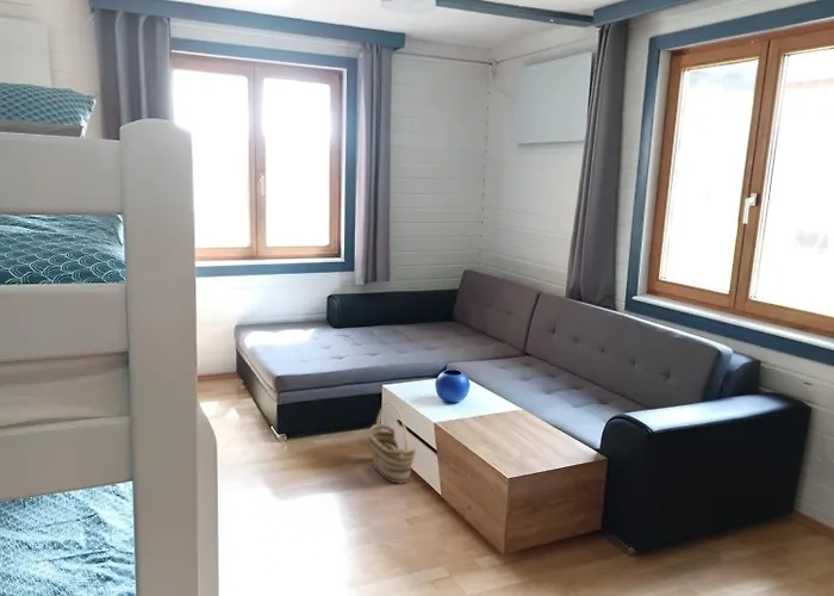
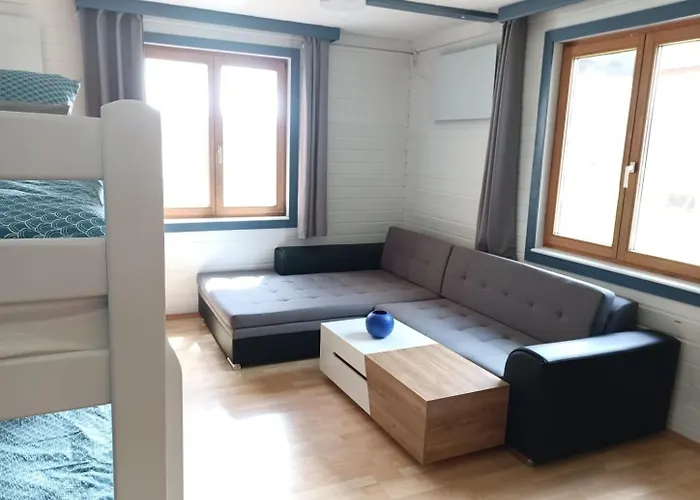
- basket [369,401,416,485]
